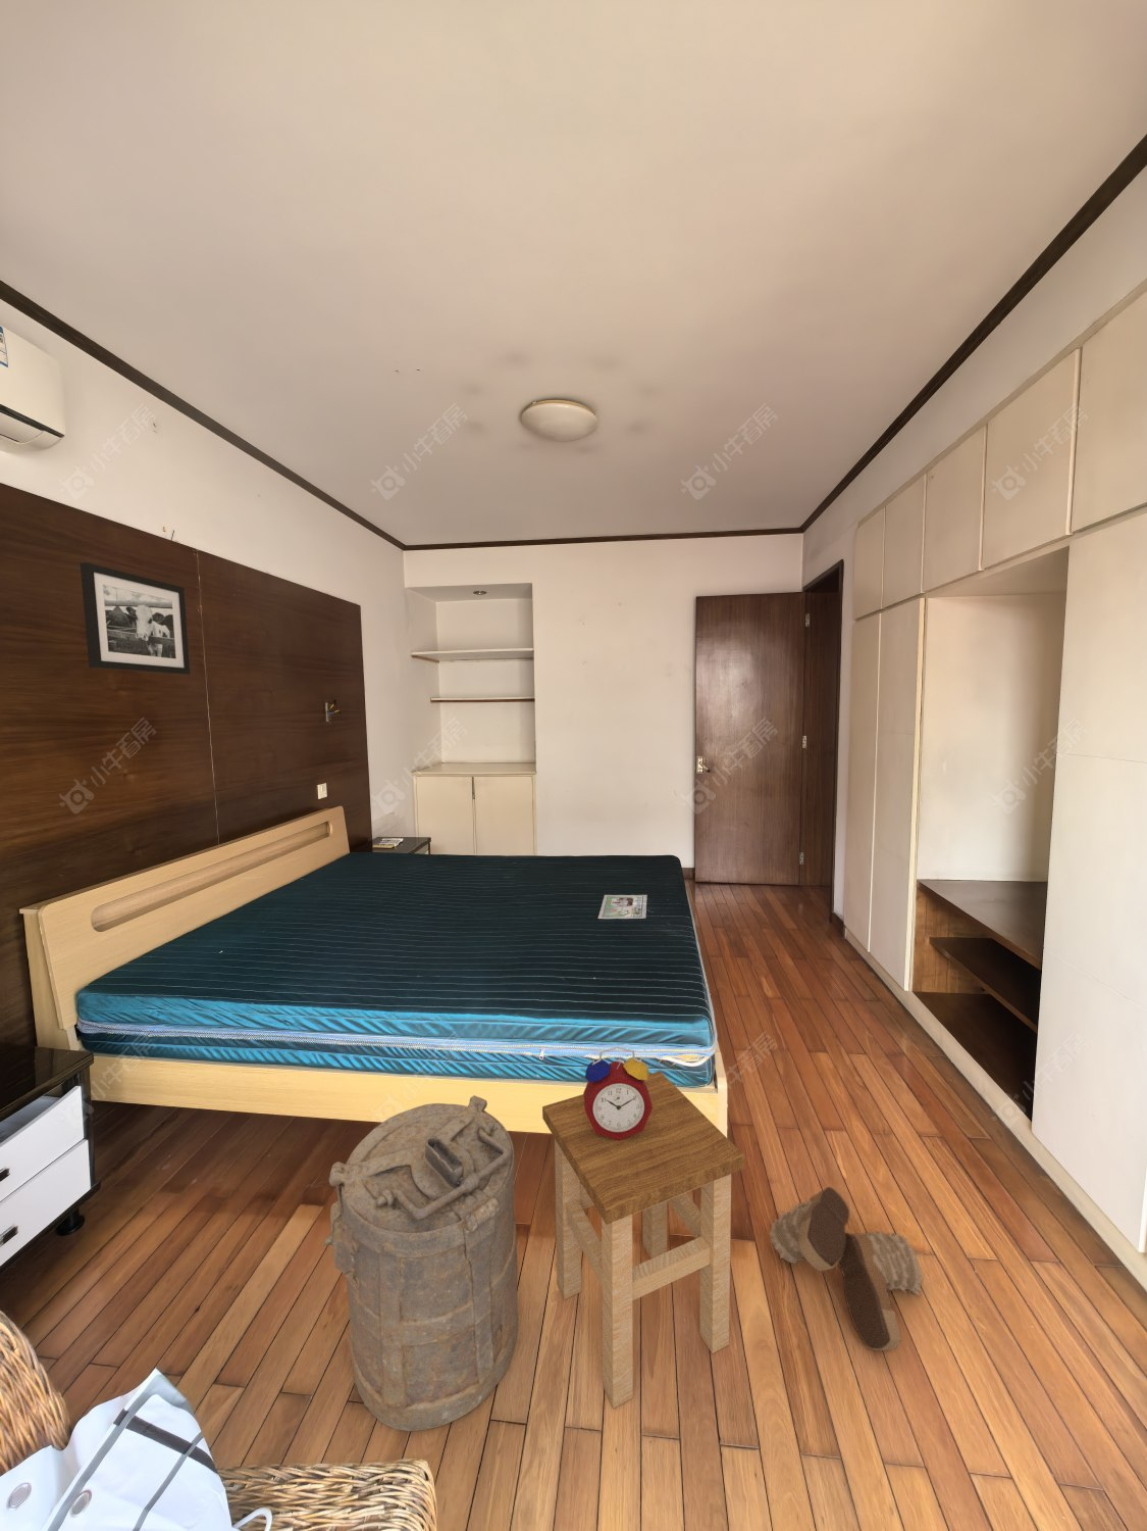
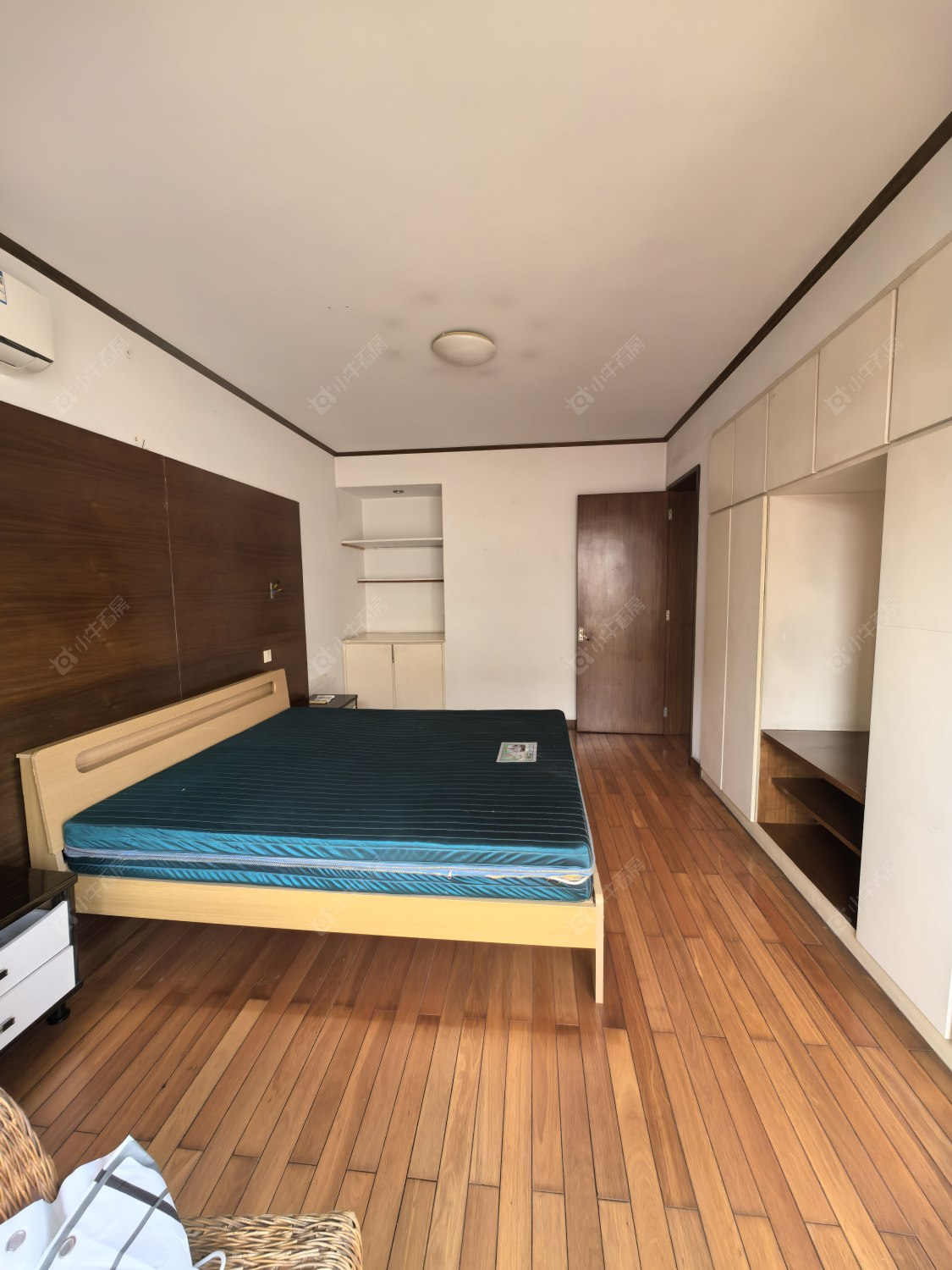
- picture frame [80,562,190,675]
- stool [541,1070,746,1409]
- alarm clock [582,1045,653,1142]
- boots [767,1186,924,1351]
- laundry hamper [324,1095,519,1432]
